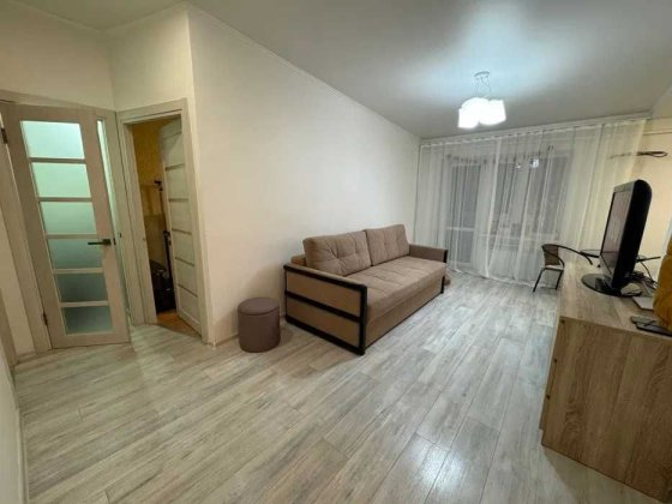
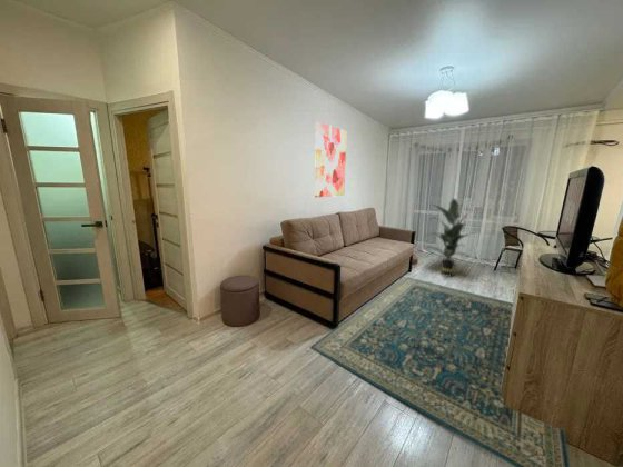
+ wall art [314,121,347,198]
+ rug [308,276,571,467]
+ indoor plant [424,197,478,278]
